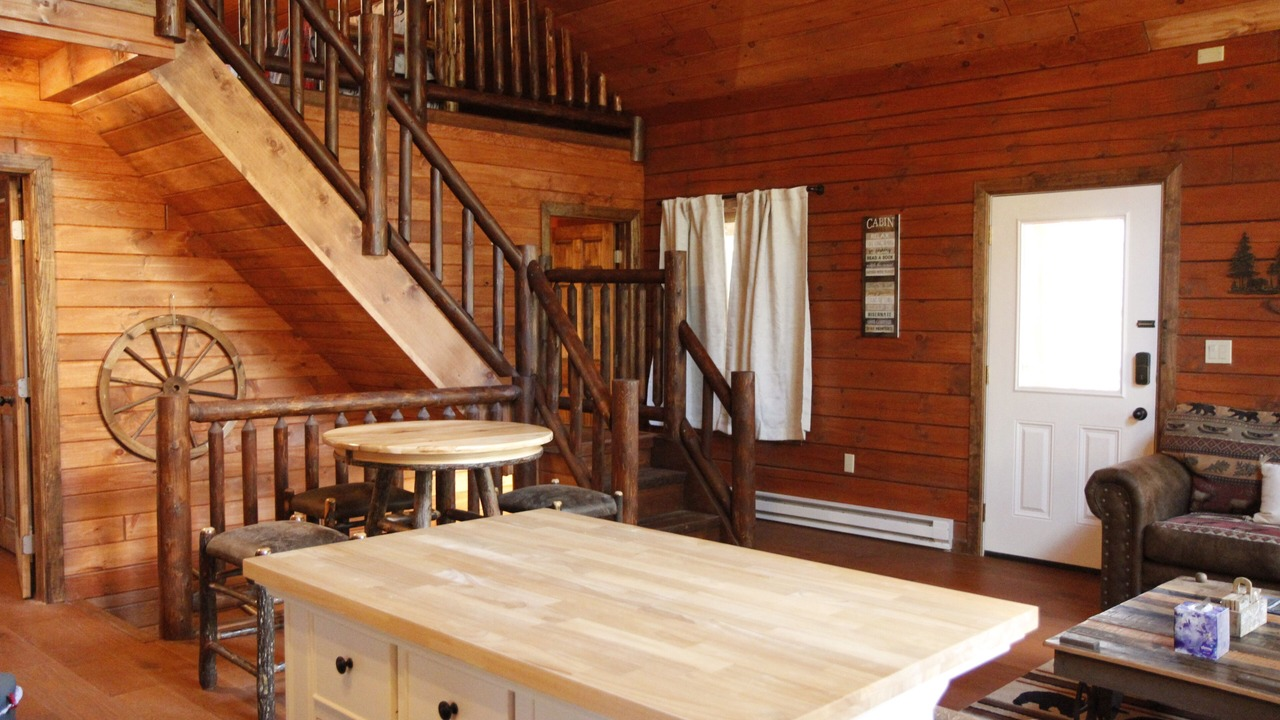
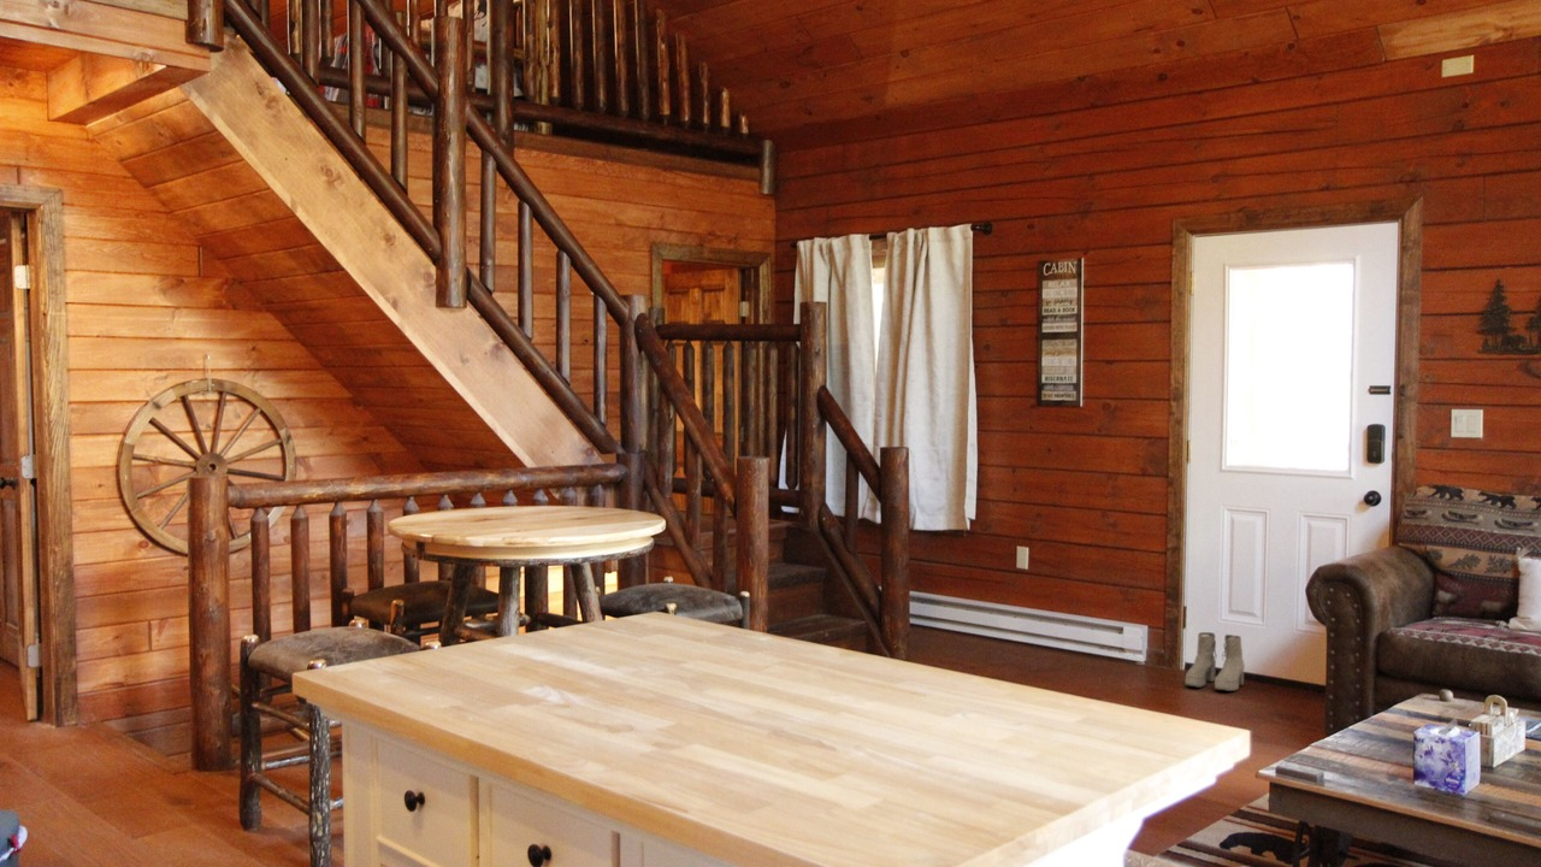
+ boots [1183,631,1246,692]
